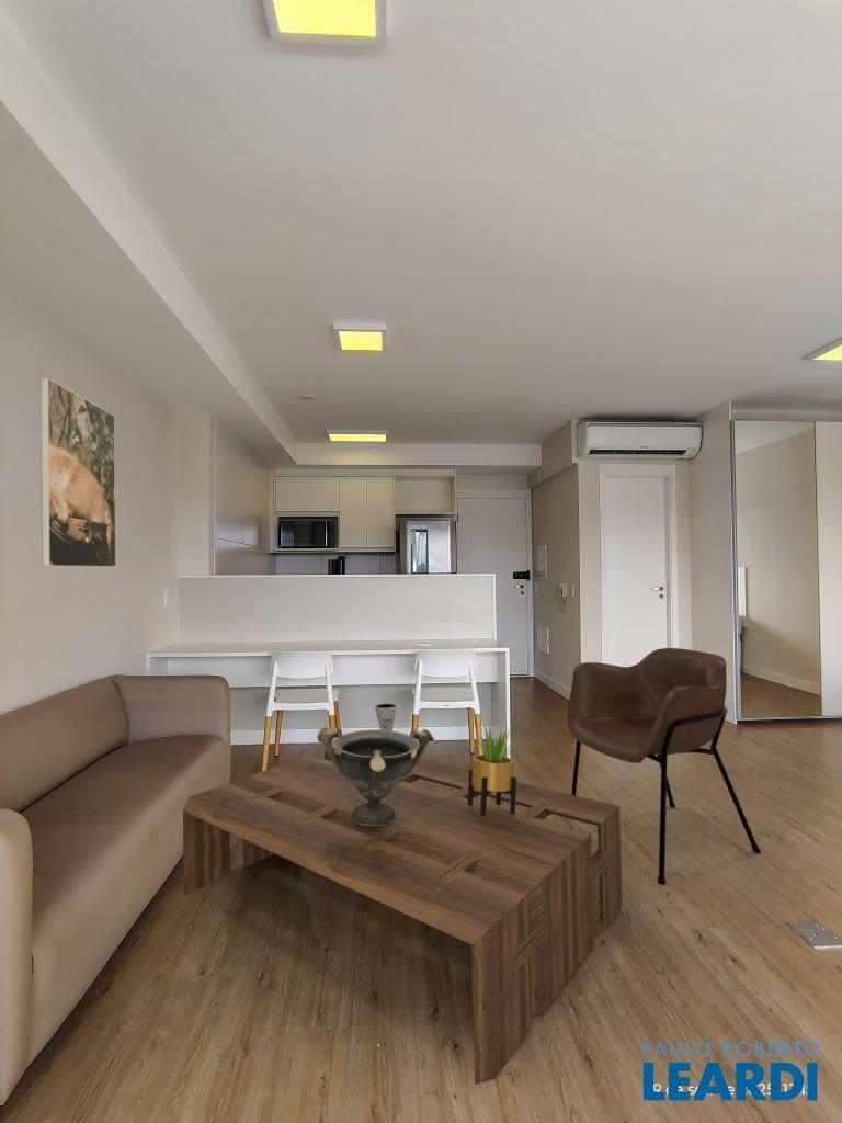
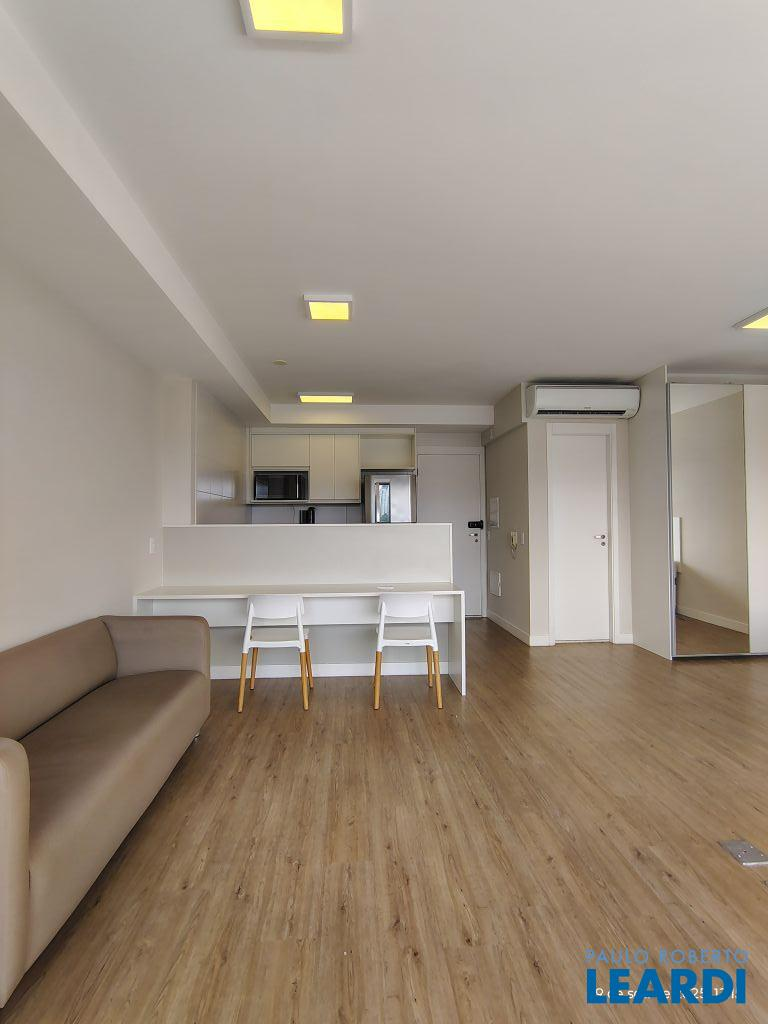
- coffee table [182,747,624,1086]
- vase [375,702,397,731]
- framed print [39,377,117,568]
- potted plant [467,721,519,816]
- decorative bowl [316,726,435,826]
- armchair [566,647,762,886]
